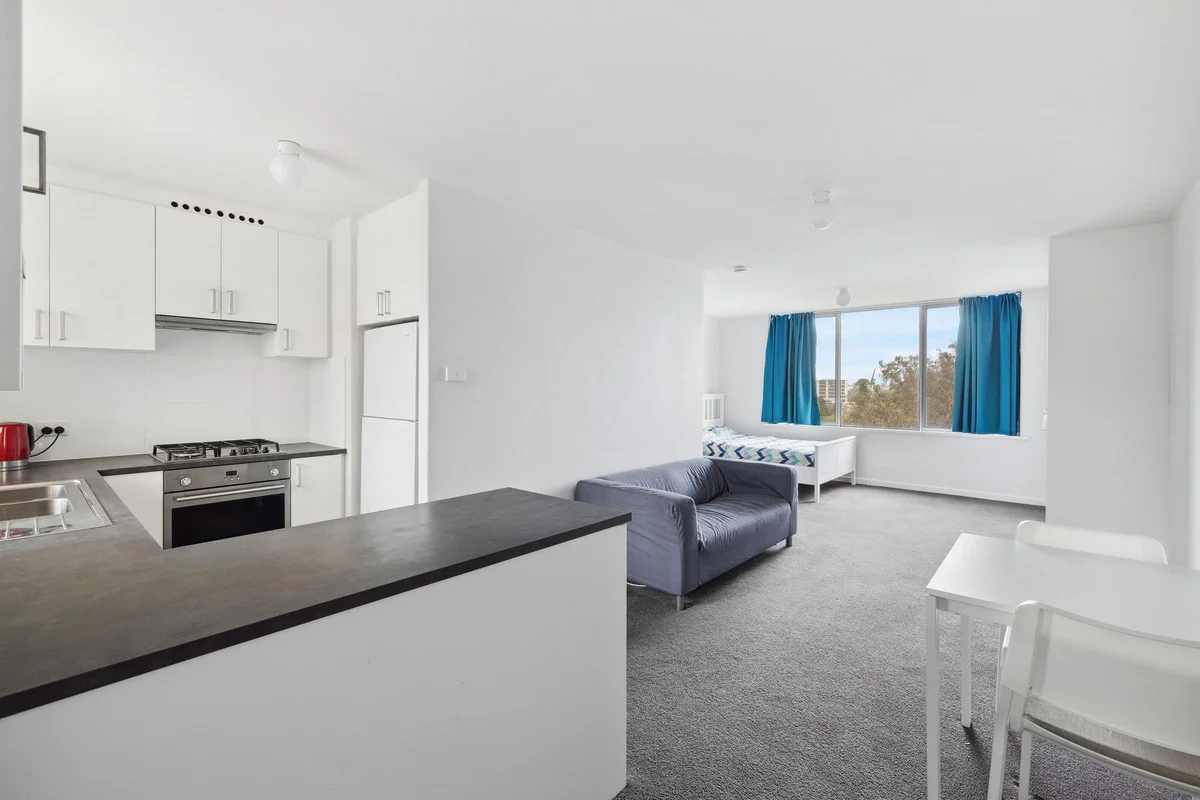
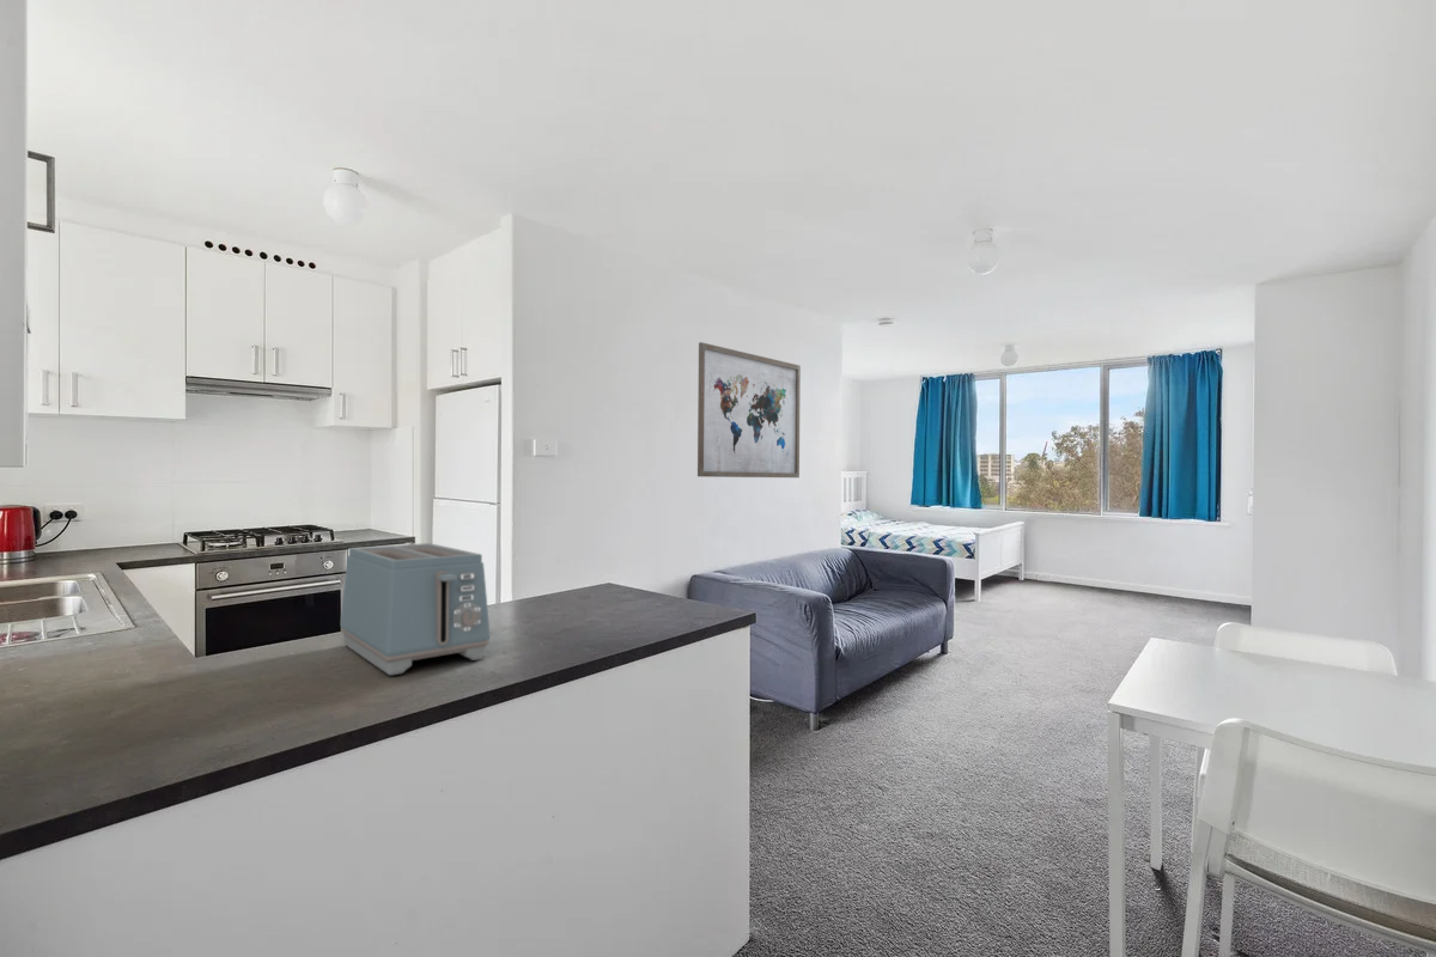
+ wall art [696,341,802,478]
+ toaster [339,542,492,676]
